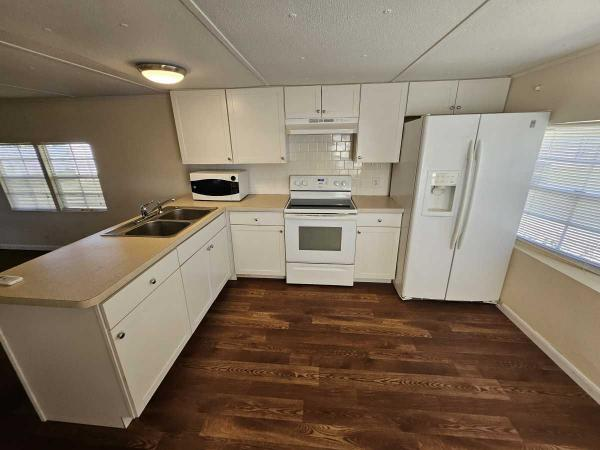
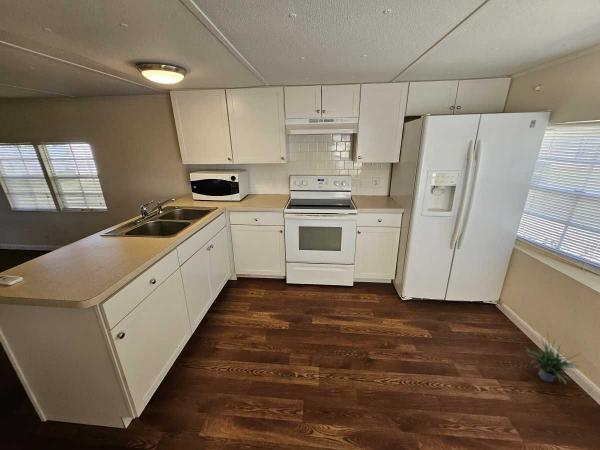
+ potted plant [523,332,582,386]
